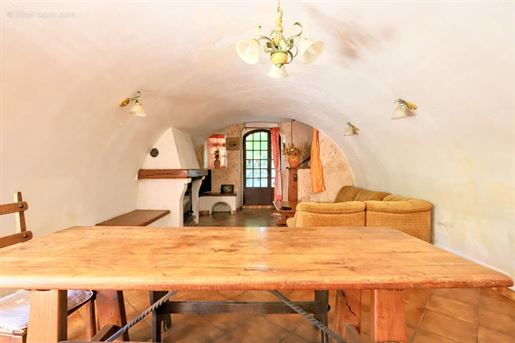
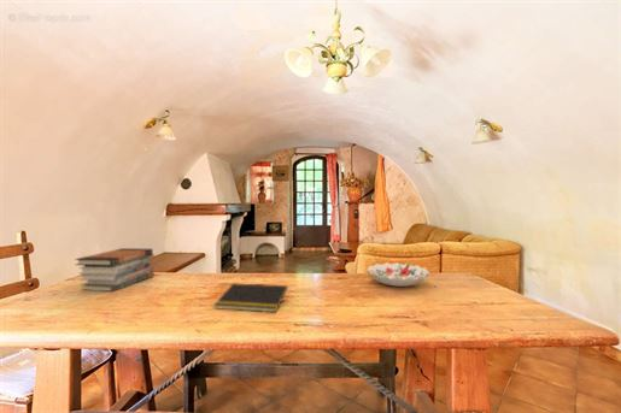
+ notepad [212,282,288,313]
+ book stack [74,247,156,293]
+ decorative bowl [367,261,430,288]
